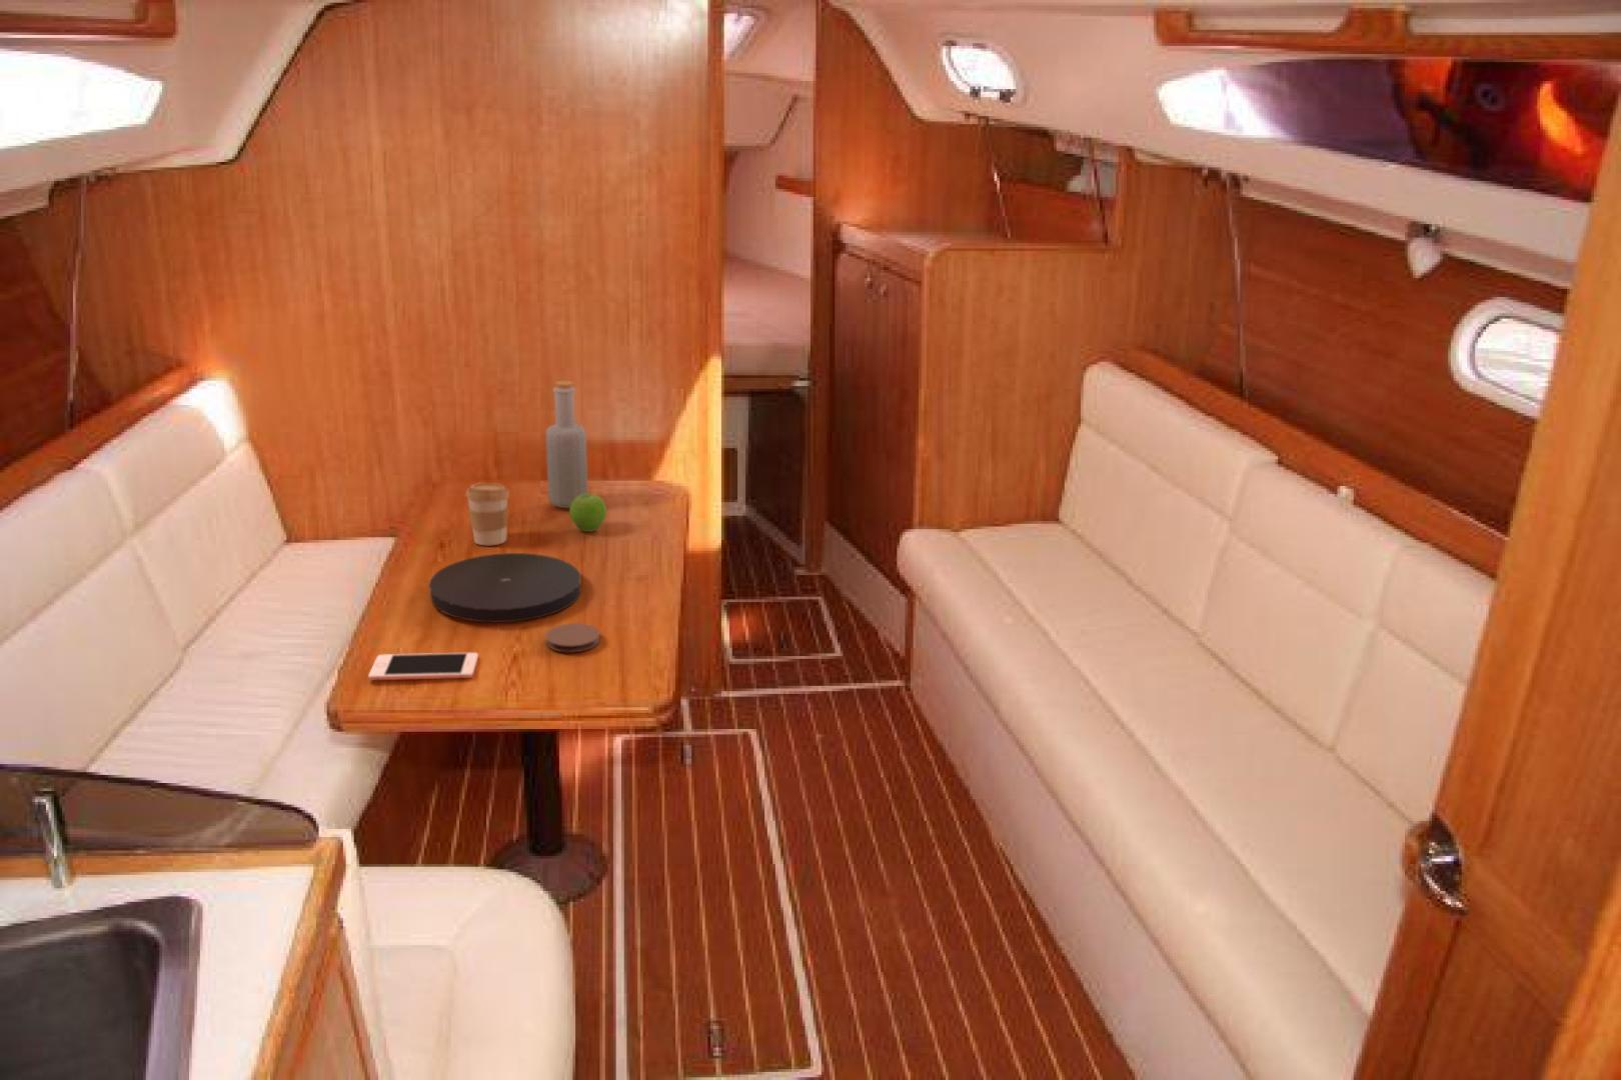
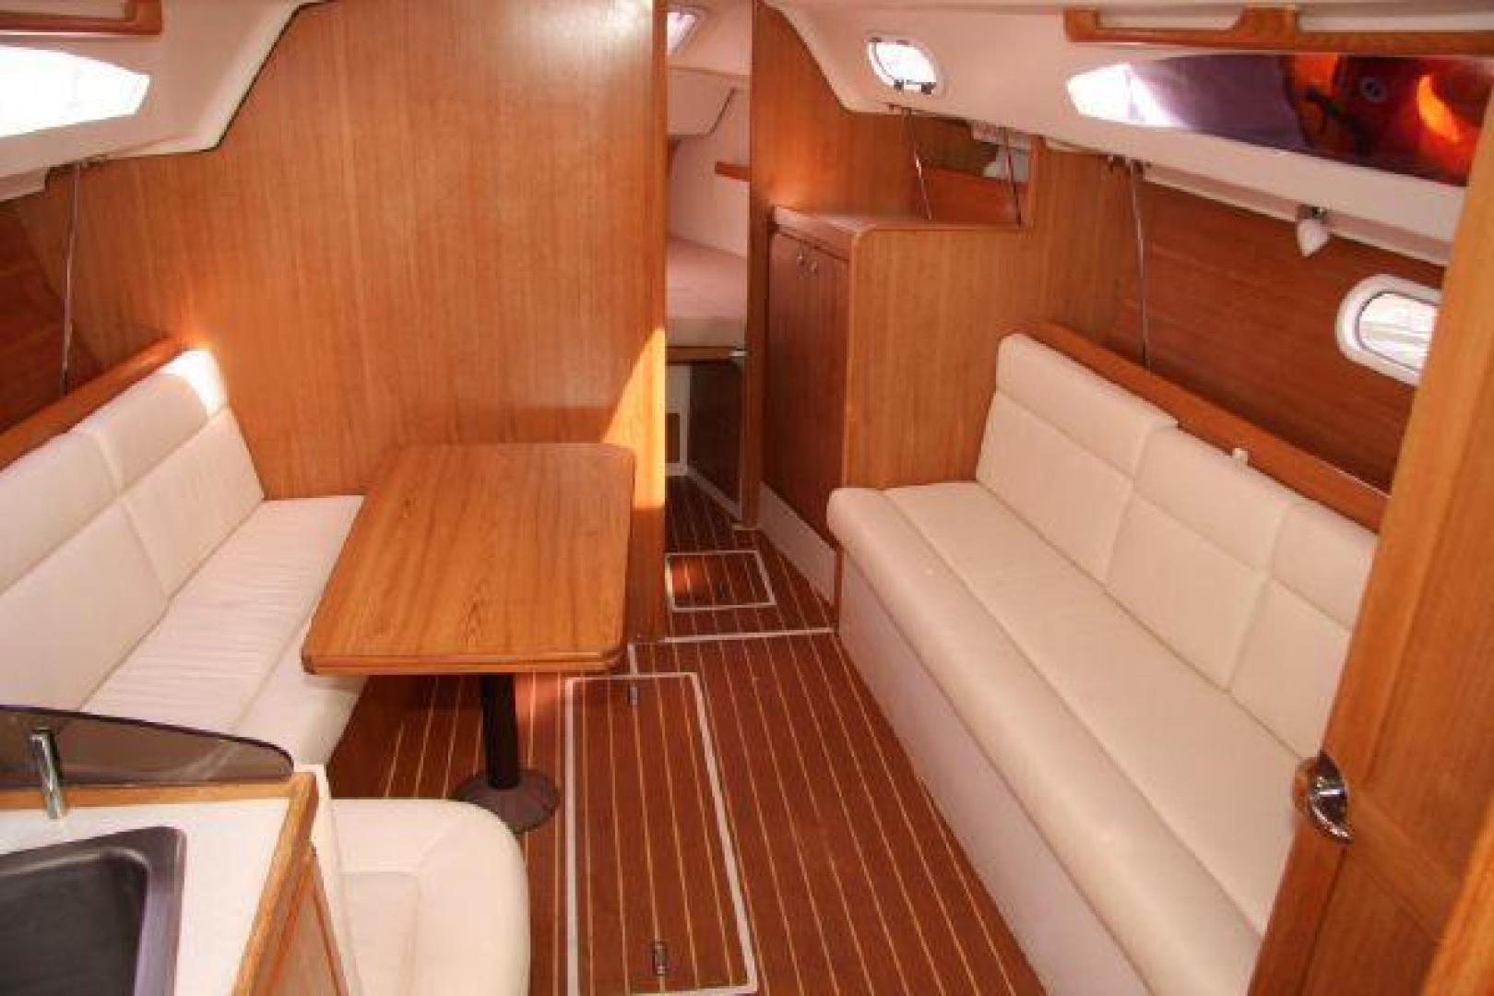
- cell phone [367,652,479,681]
- bottle [545,380,590,509]
- plate [428,552,583,623]
- fruit [568,493,608,533]
- coaster [544,622,601,653]
- coffee cup [466,482,510,547]
